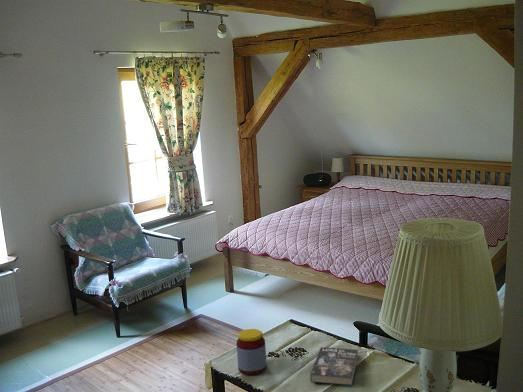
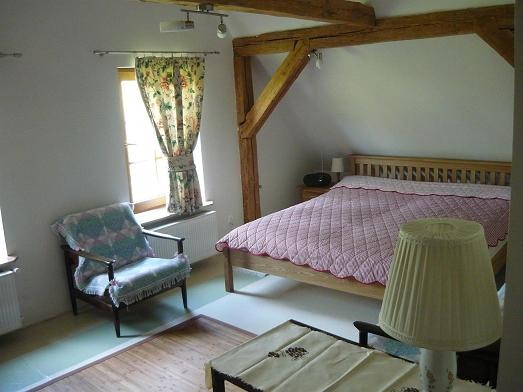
- jar [236,328,267,376]
- book [309,346,359,387]
